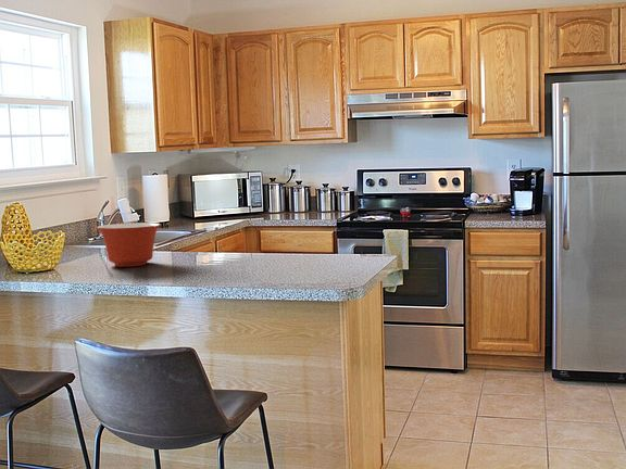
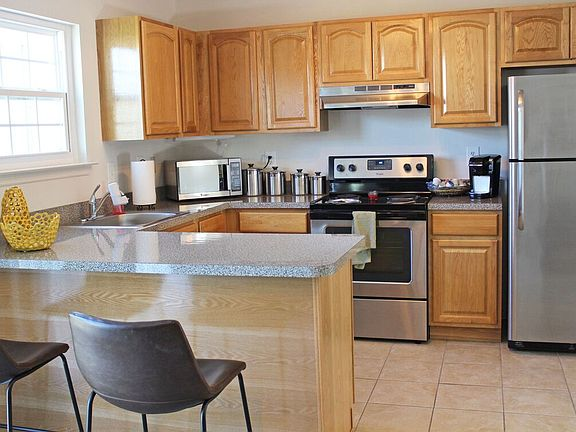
- mixing bowl [96,221,161,268]
